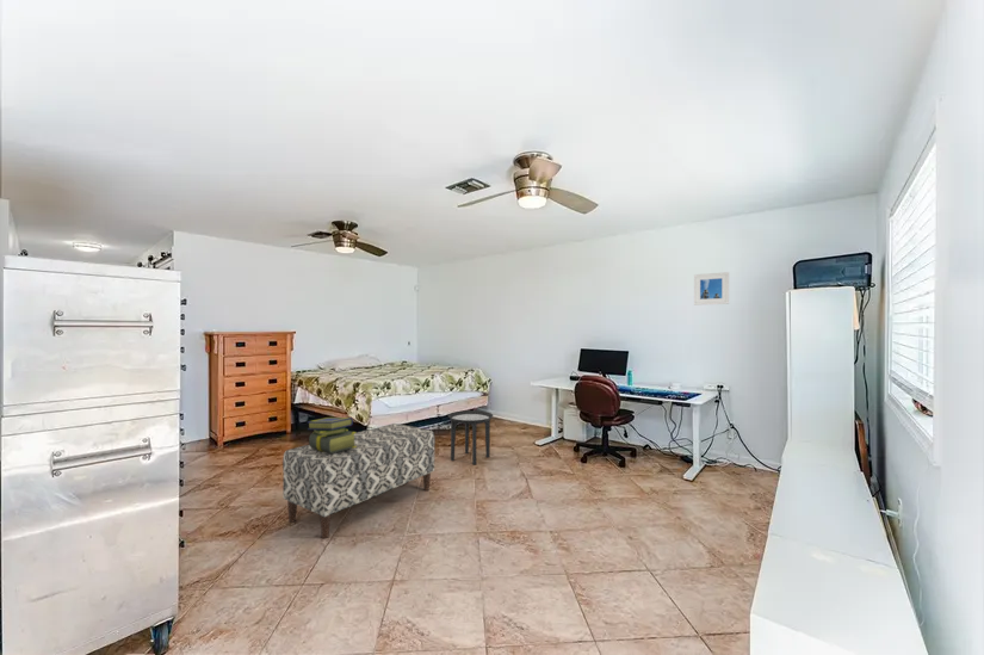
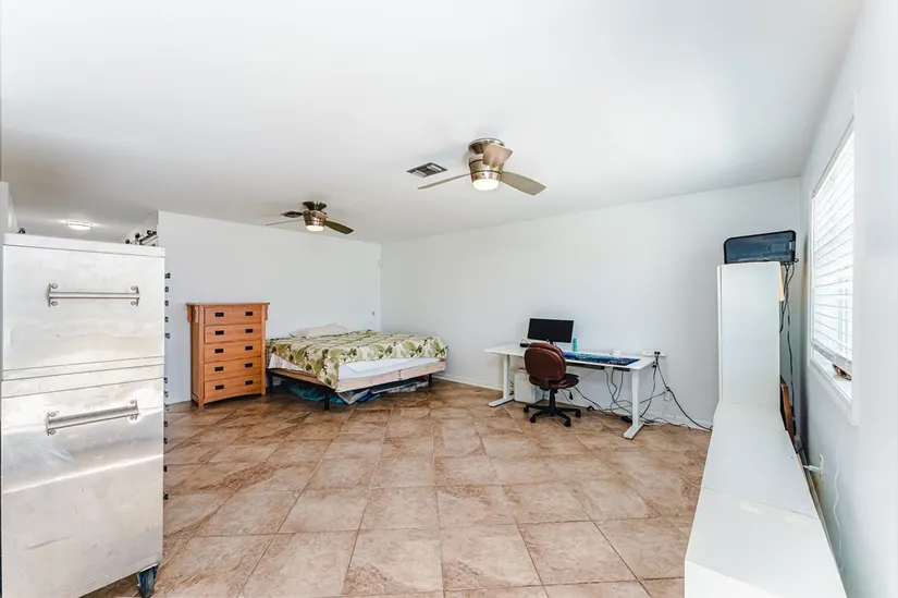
- bench [281,422,435,539]
- side table [447,409,494,466]
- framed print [693,271,730,307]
- stack of books [307,416,357,453]
